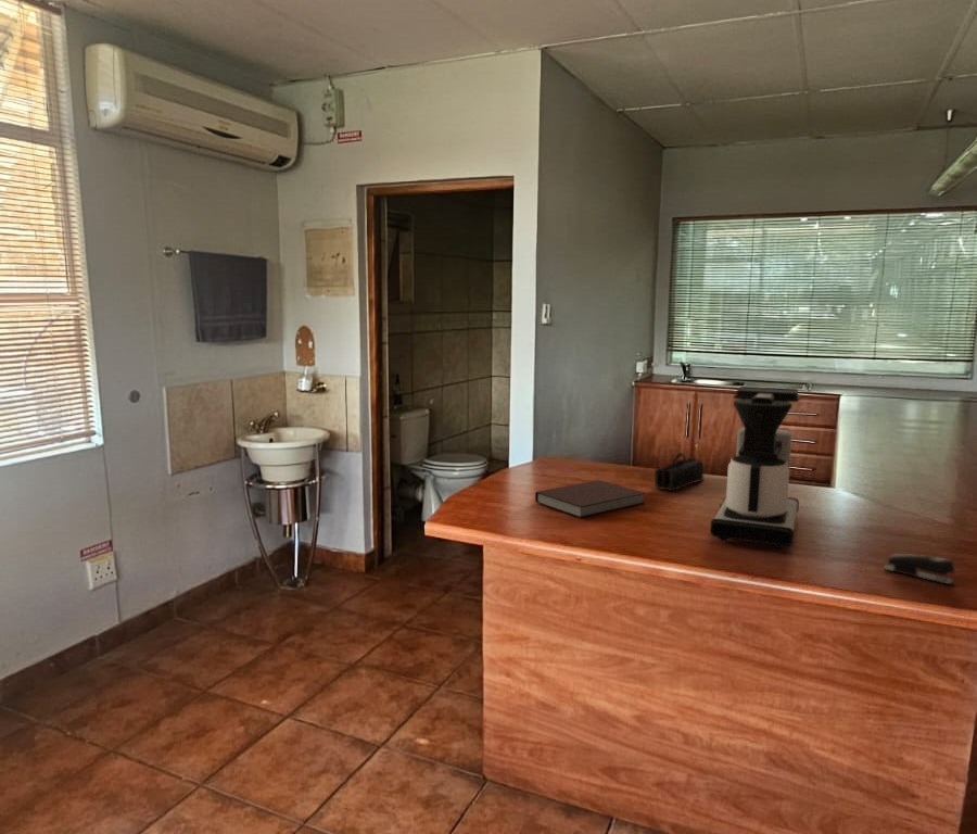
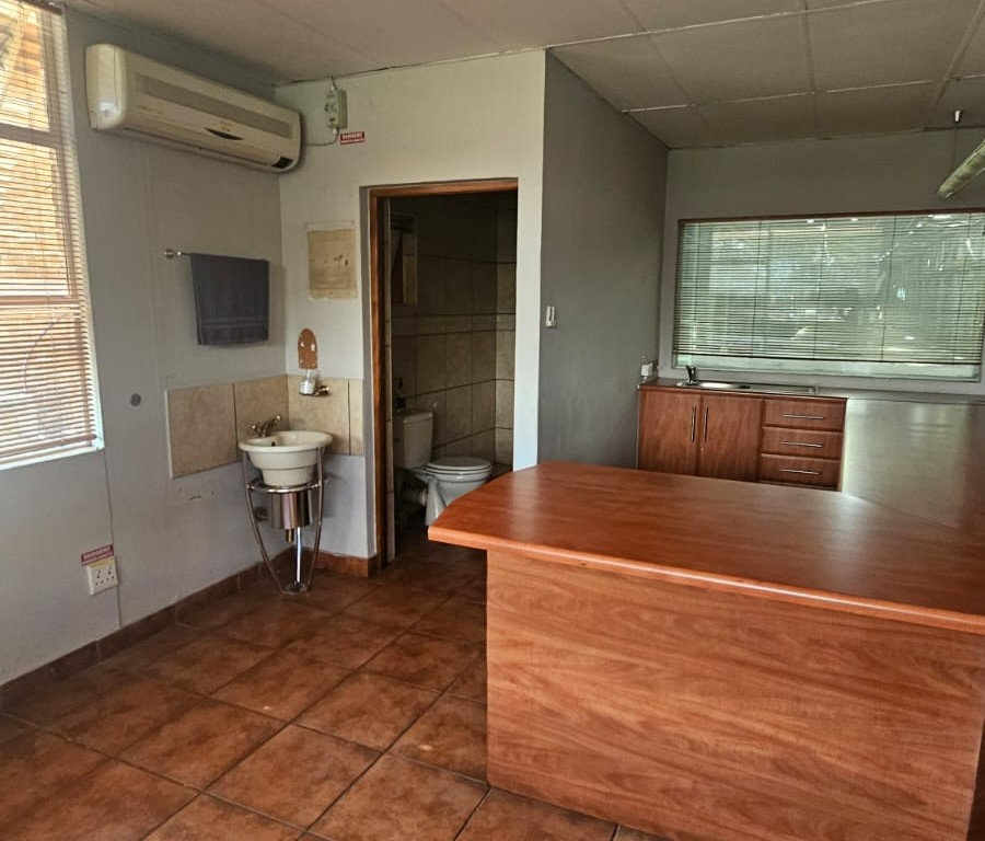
- pencil case [654,452,705,492]
- notebook [534,479,646,519]
- stapler [883,553,956,585]
- coffee maker [709,386,801,549]
